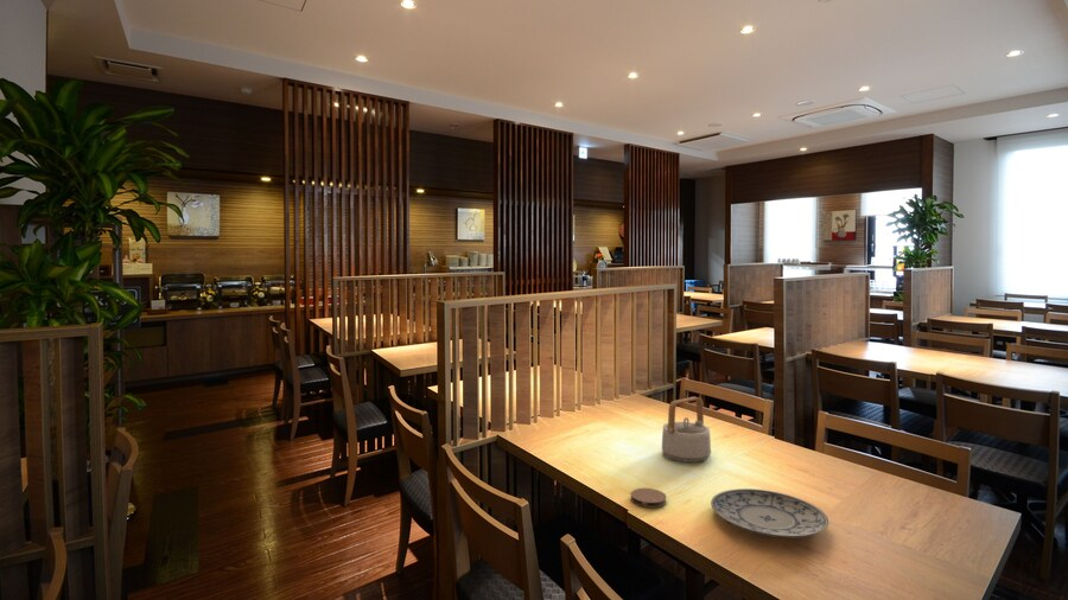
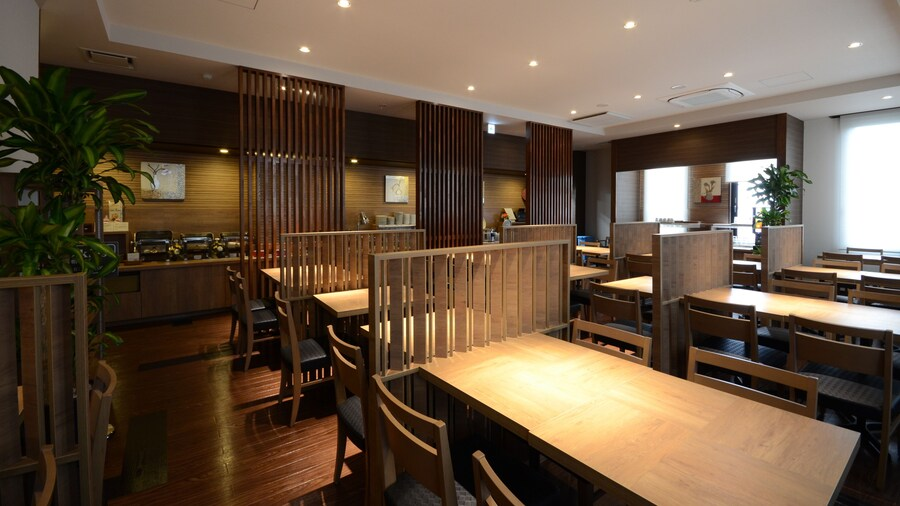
- teapot [661,396,712,464]
- plate [710,487,829,540]
- coaster [630,487,668,509]
